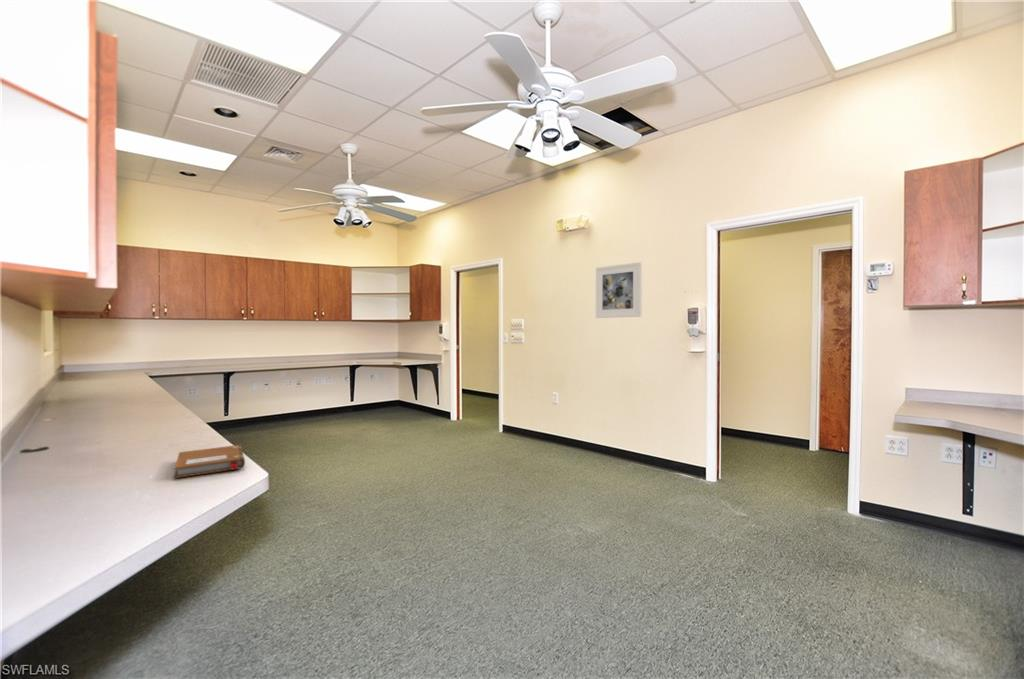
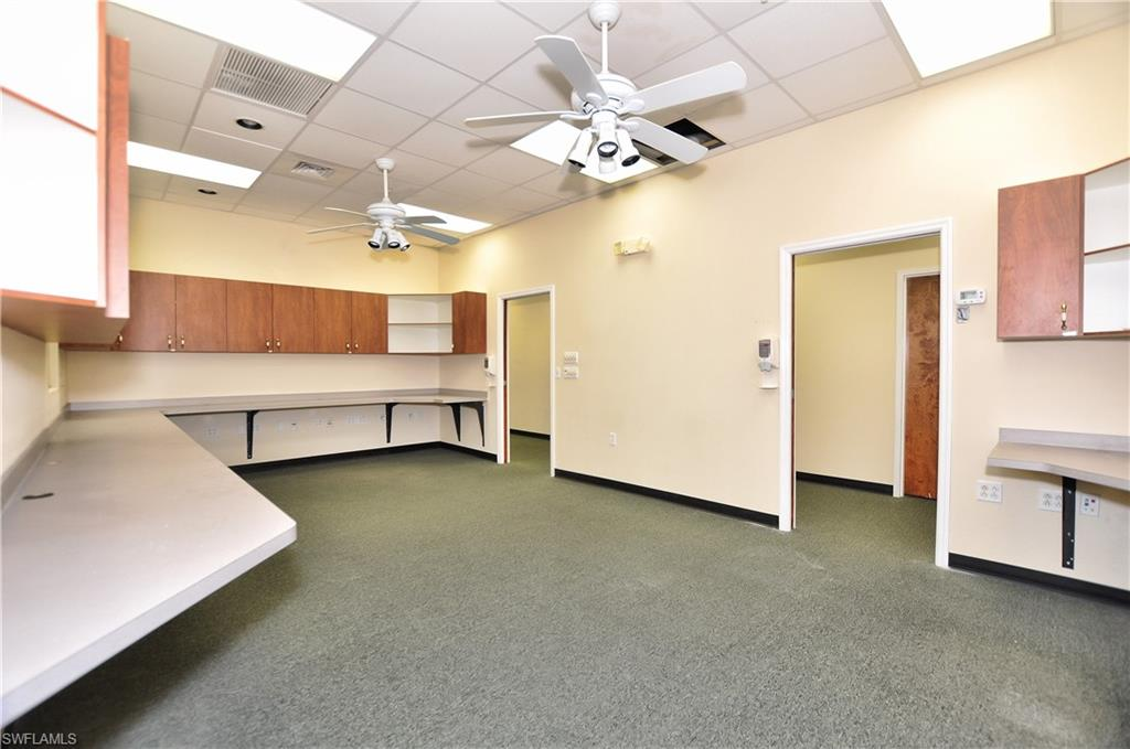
- notebook [173,444,246,479]
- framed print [595,261,643,319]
